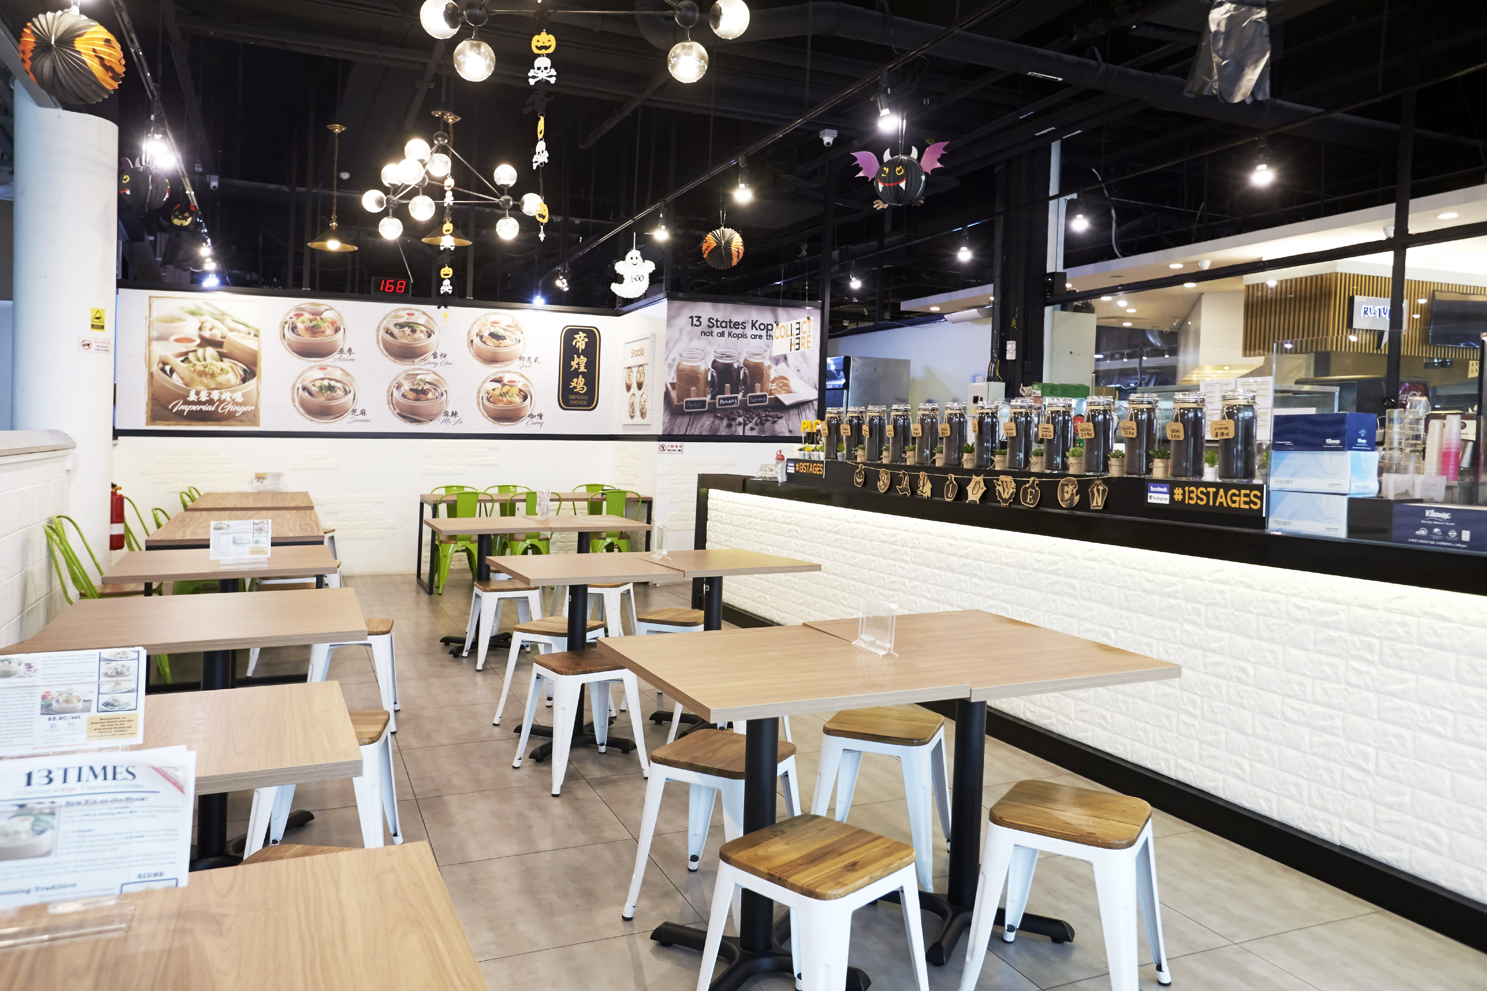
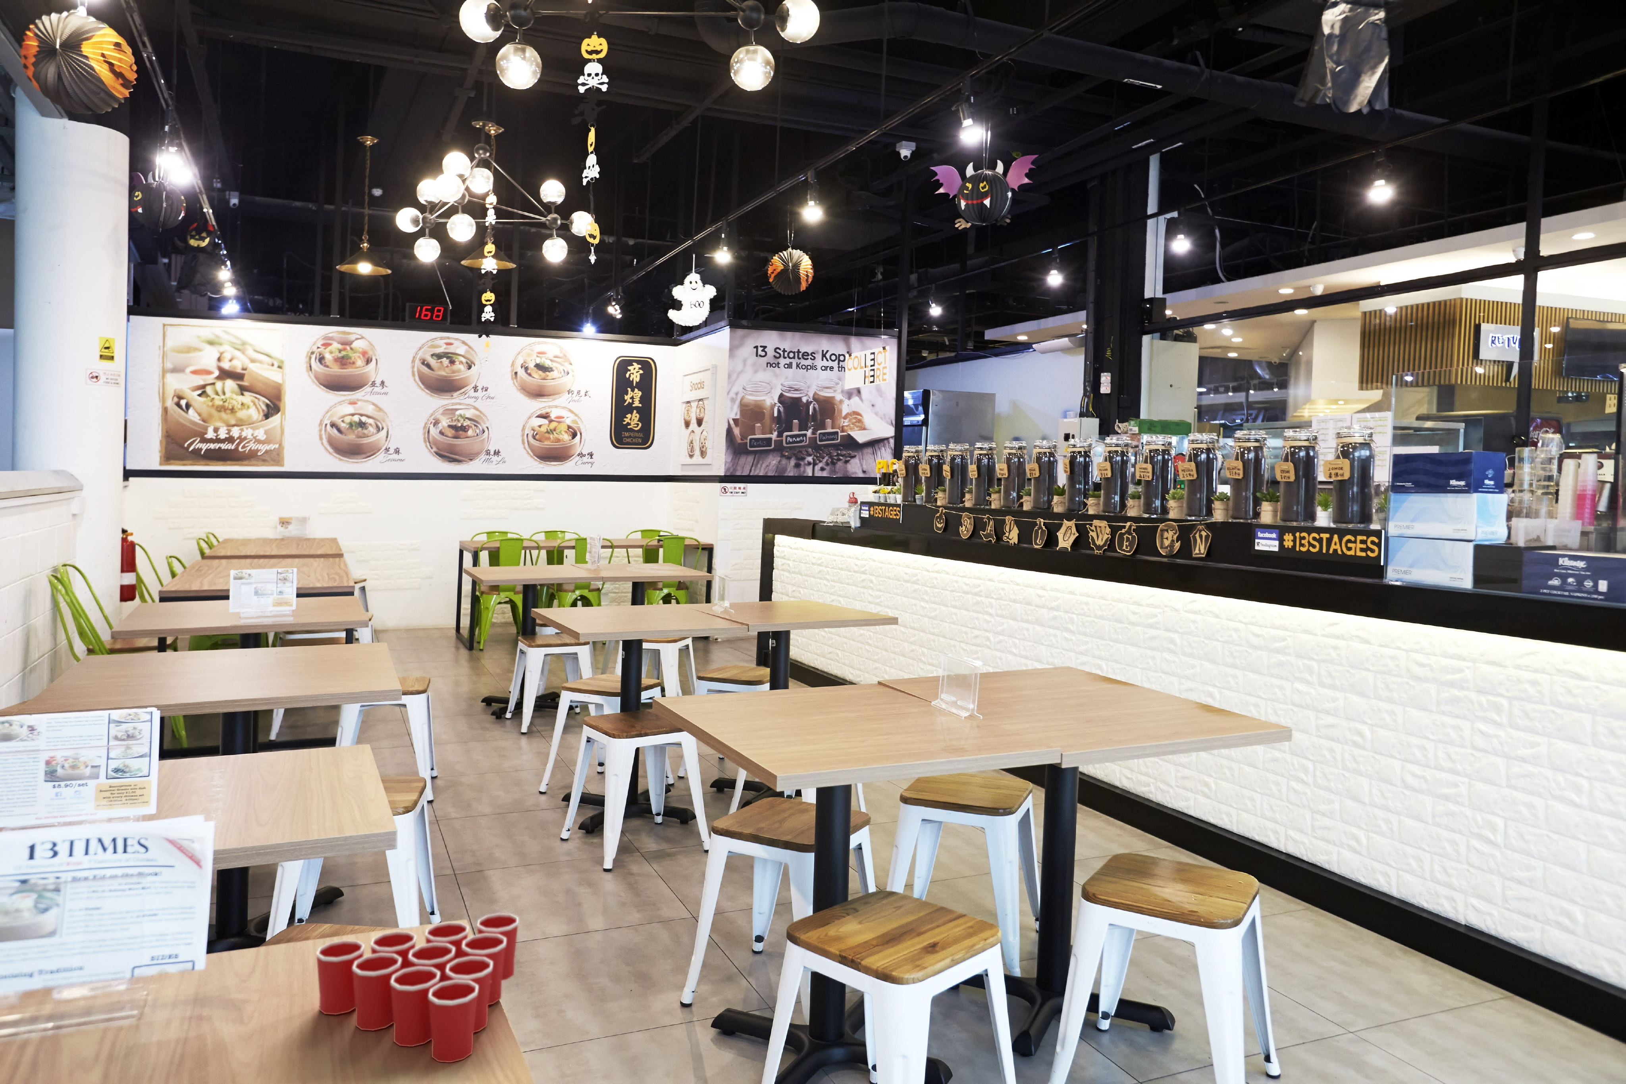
+ cup [316,913,519,1063]
